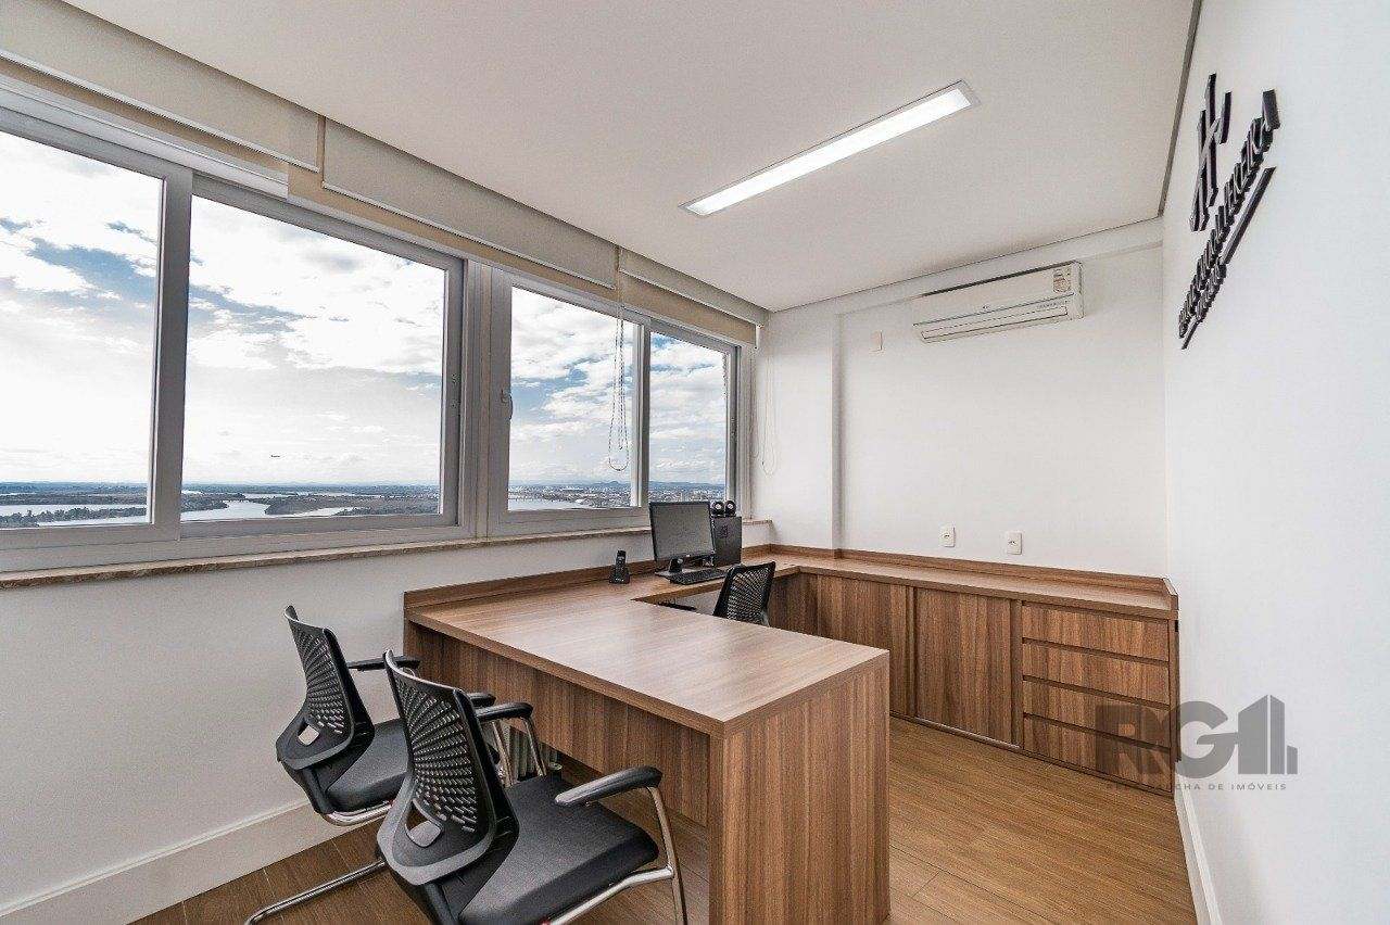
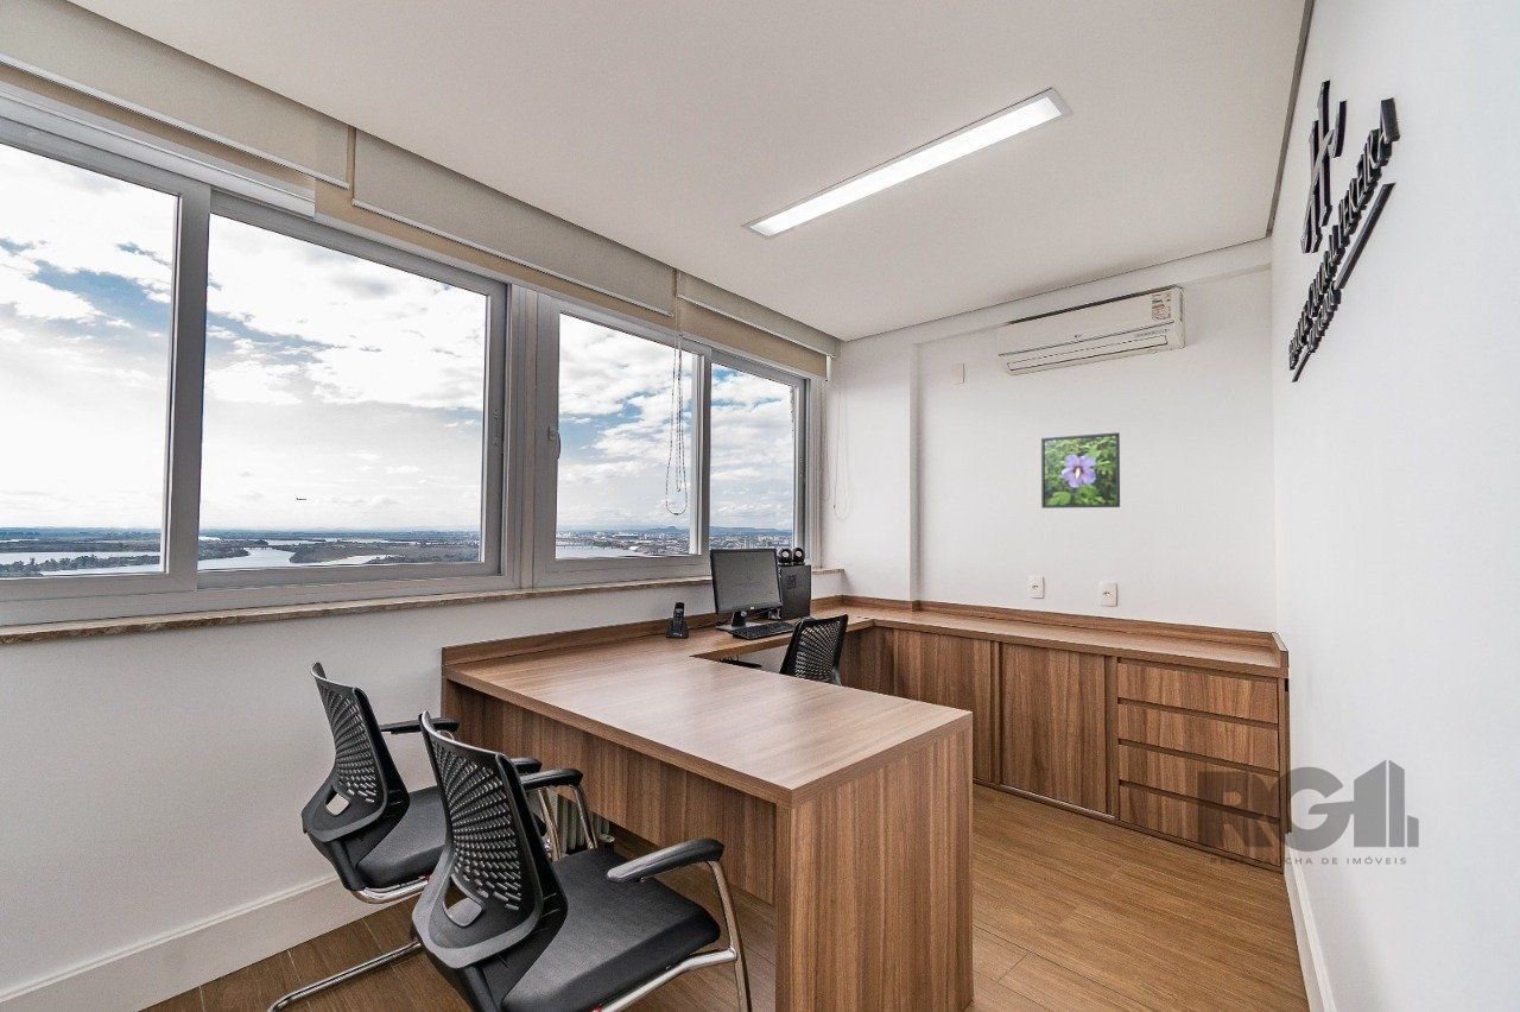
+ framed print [1040,431,1121,510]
